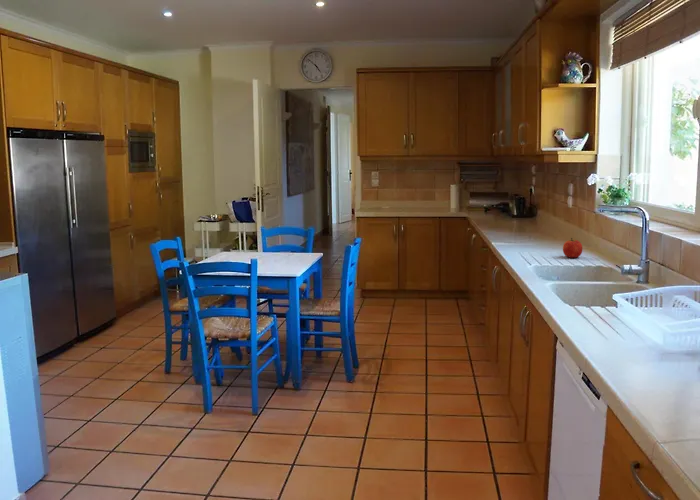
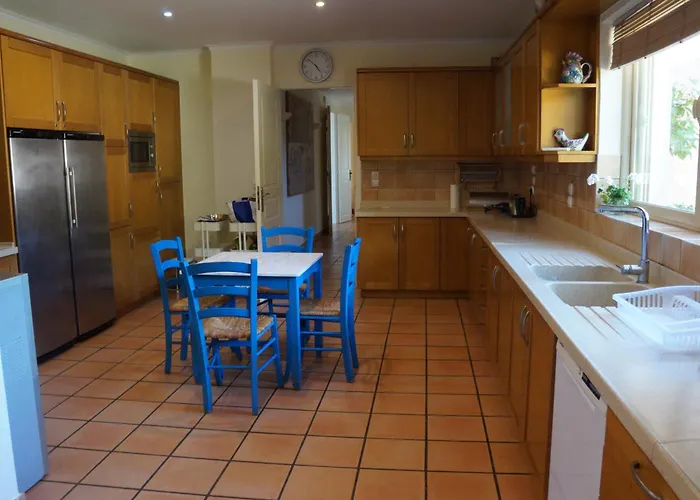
- apple [562,237,583,259]
